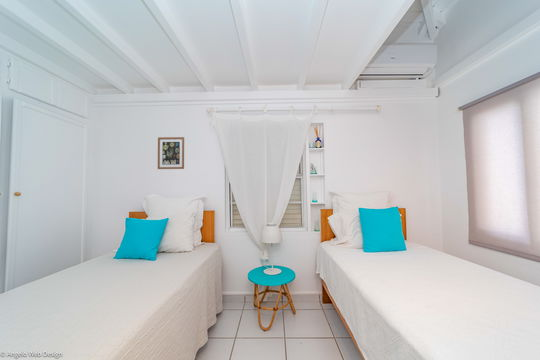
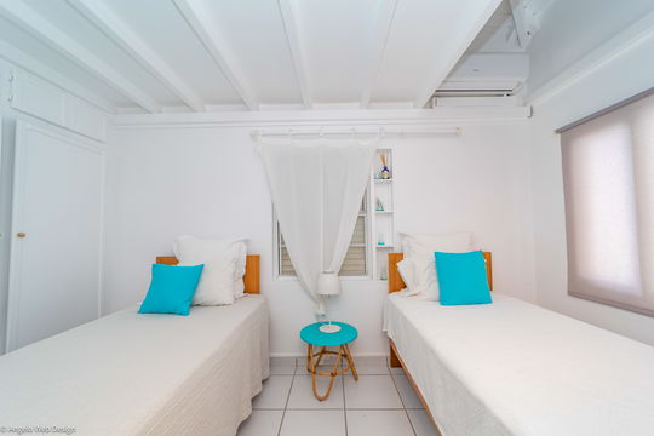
- wall art [157,136,185,170]
